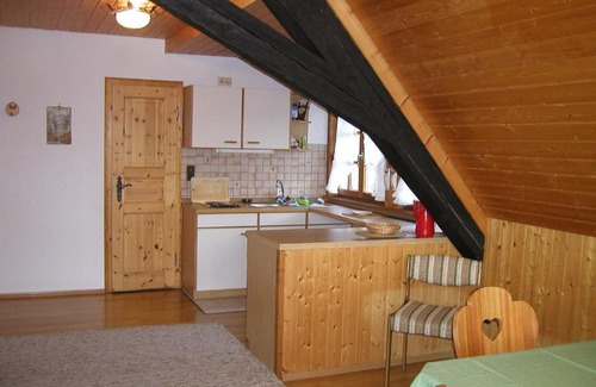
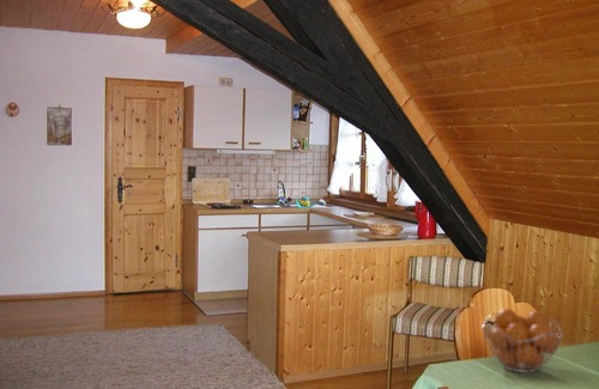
+ fruit basket [480,308,564,375]
